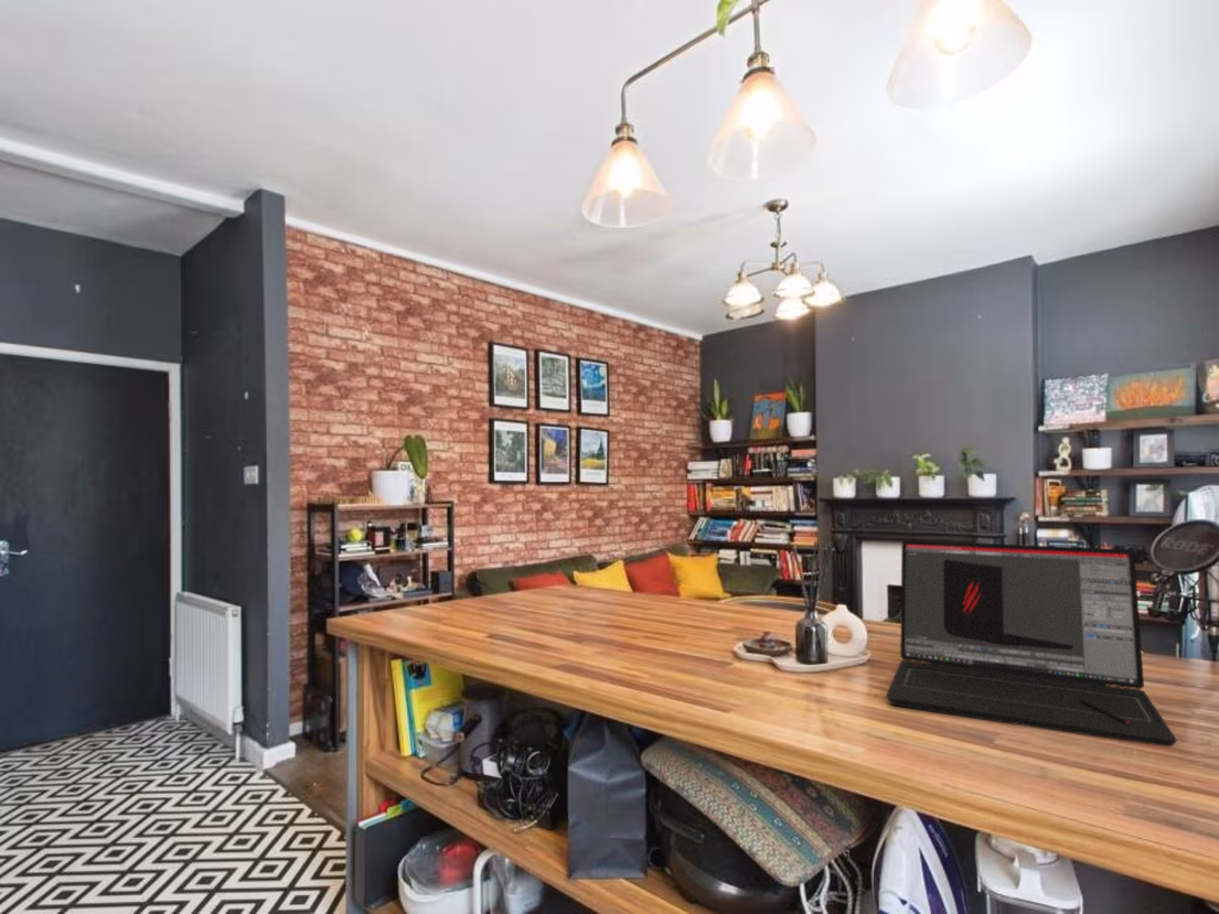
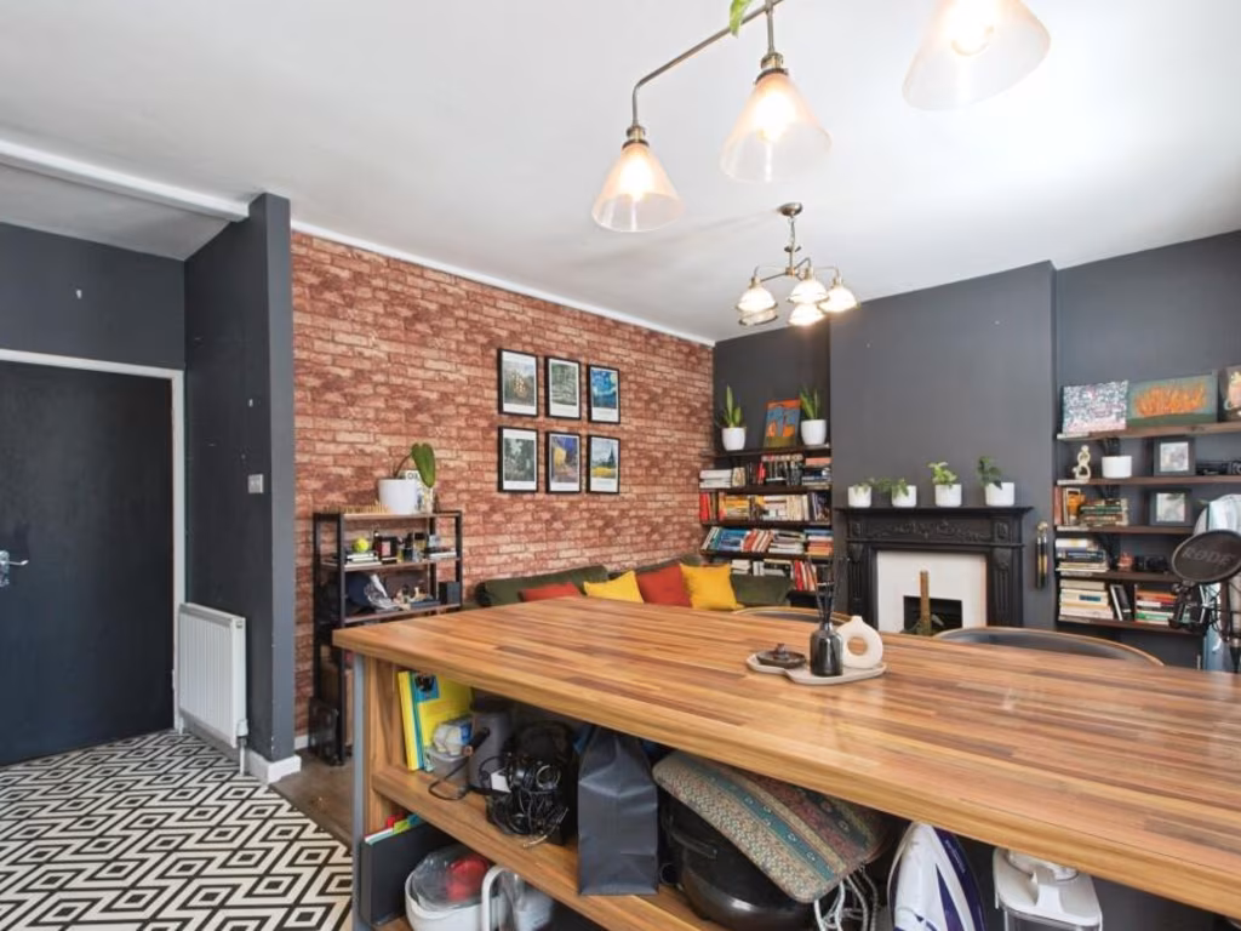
- laptop [886,539,1179,747]
